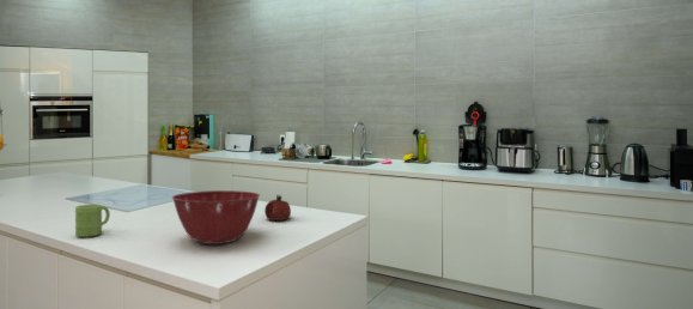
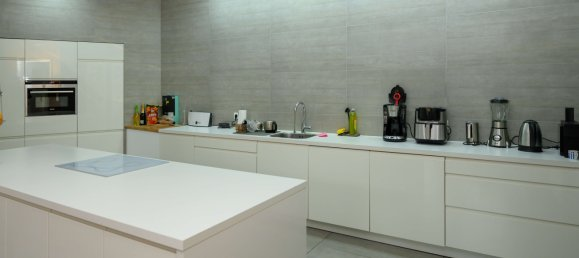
- mixing bowl [171,189,261,246]
- mug [74,204,111,238]
- fruit [263,194,292,222]
